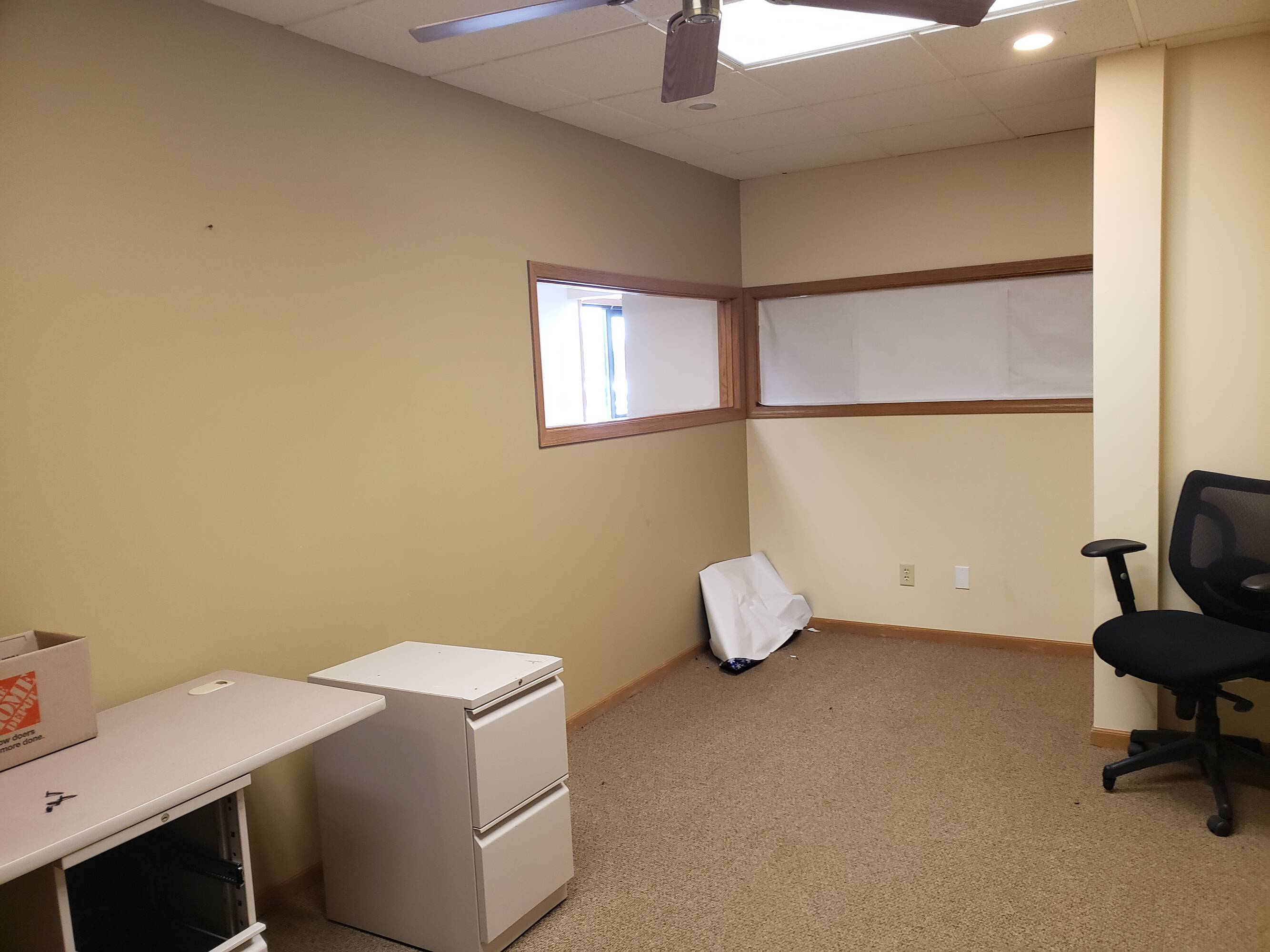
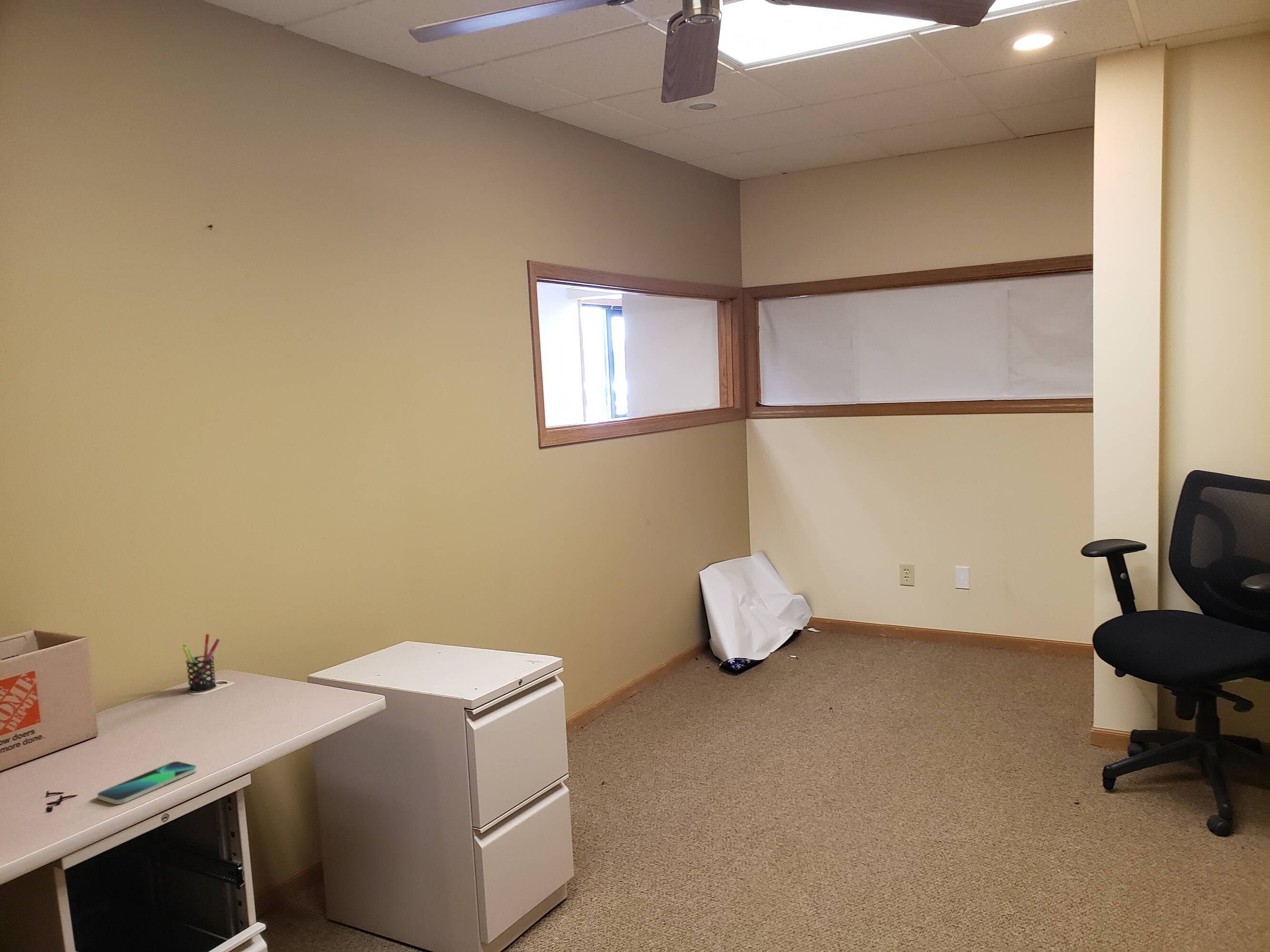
+ smartphone [97,761,198,805]
+ pen holder [182,634,220,693]
